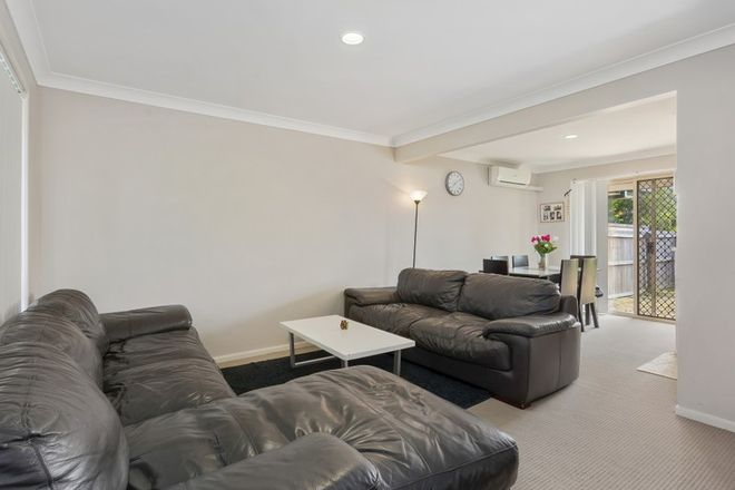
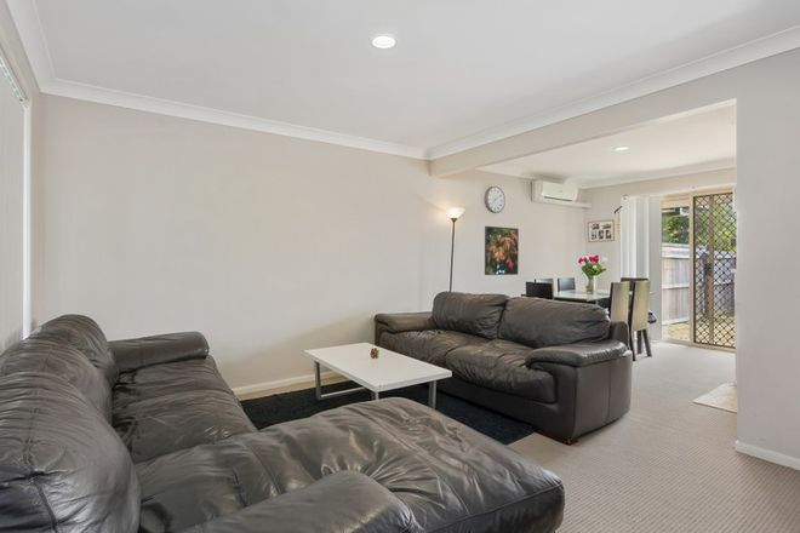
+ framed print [484,225,520,276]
